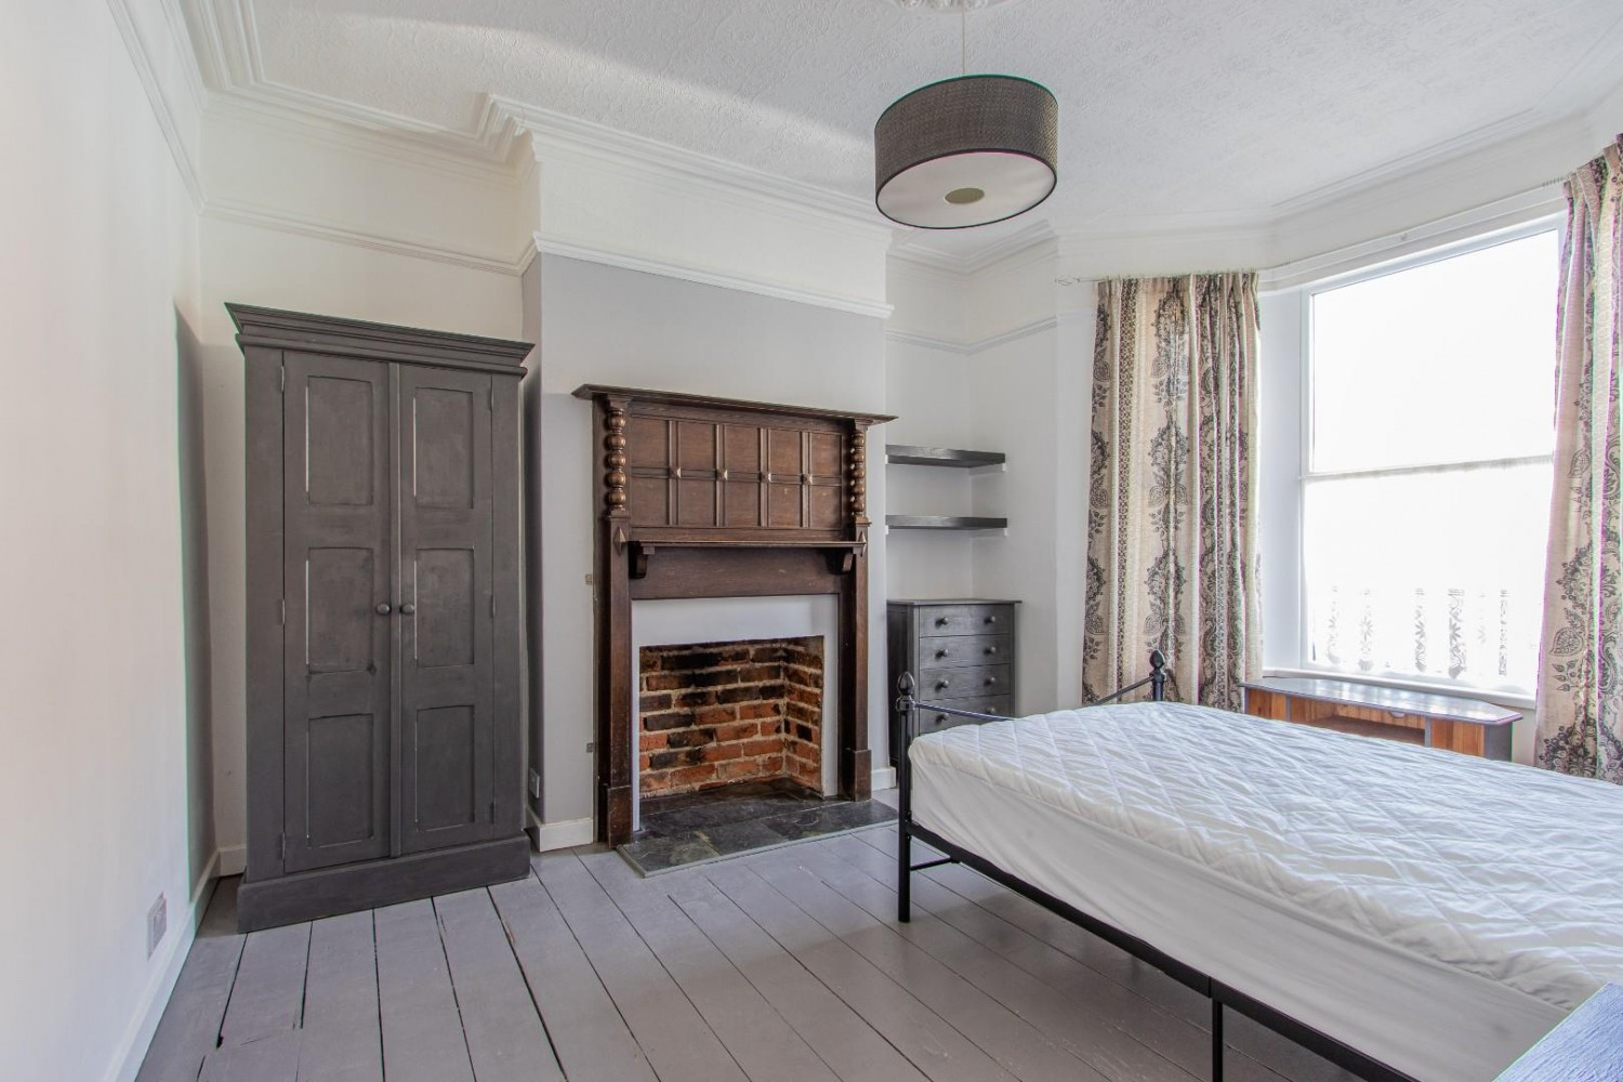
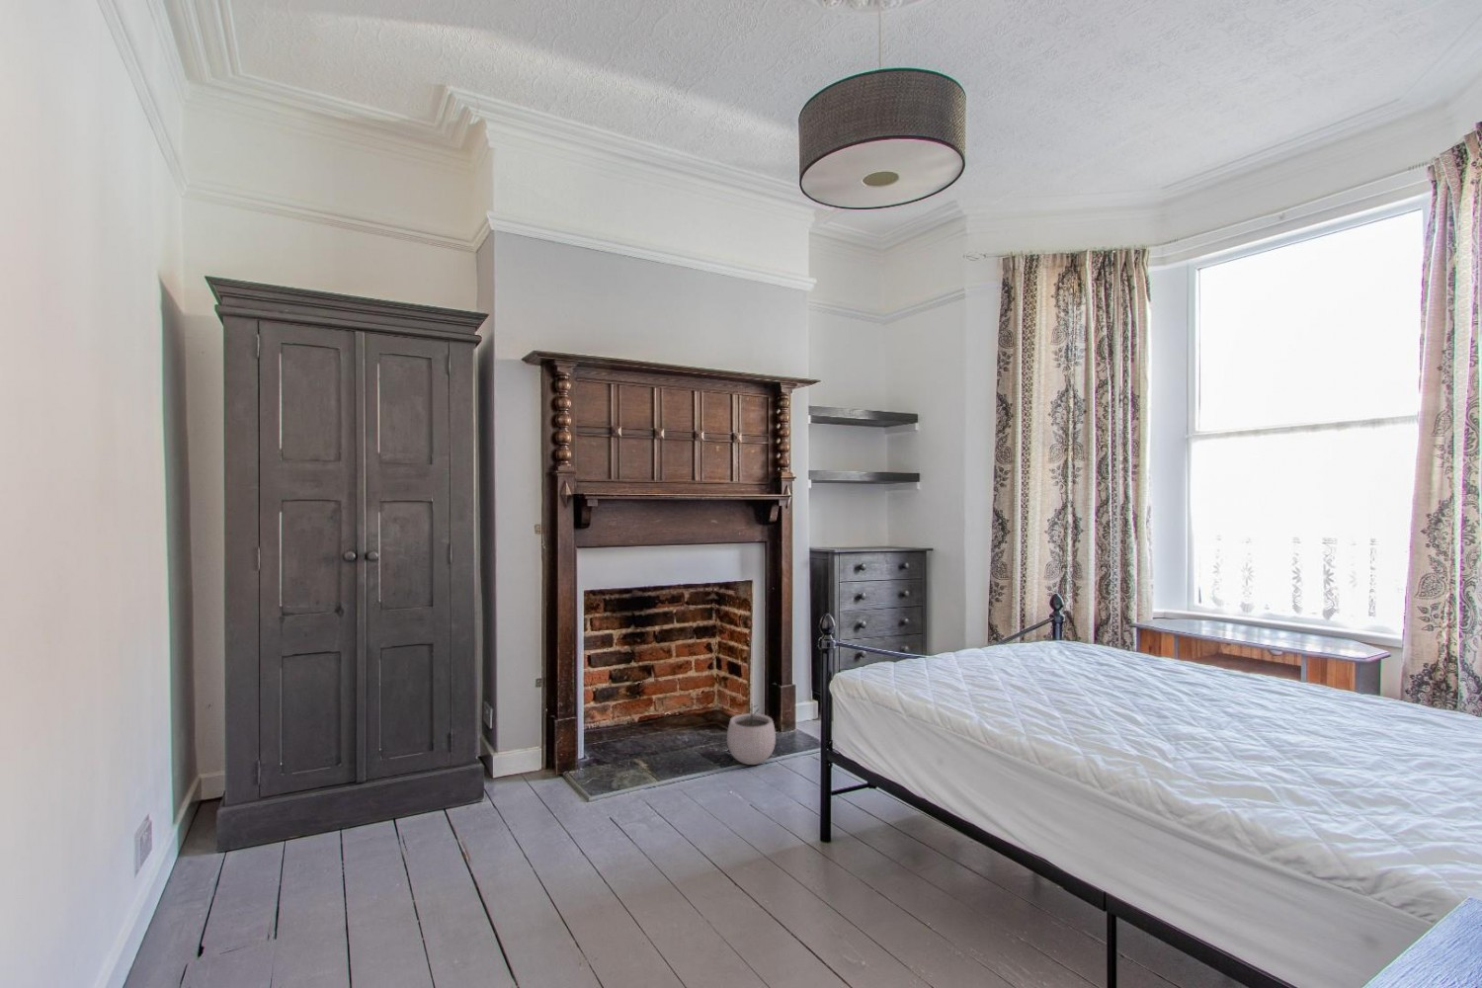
+ plant pot [727,701,776,765]
